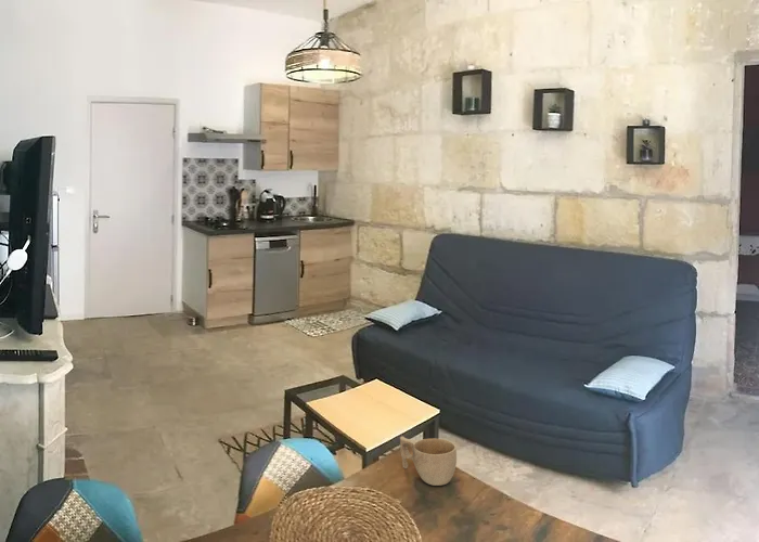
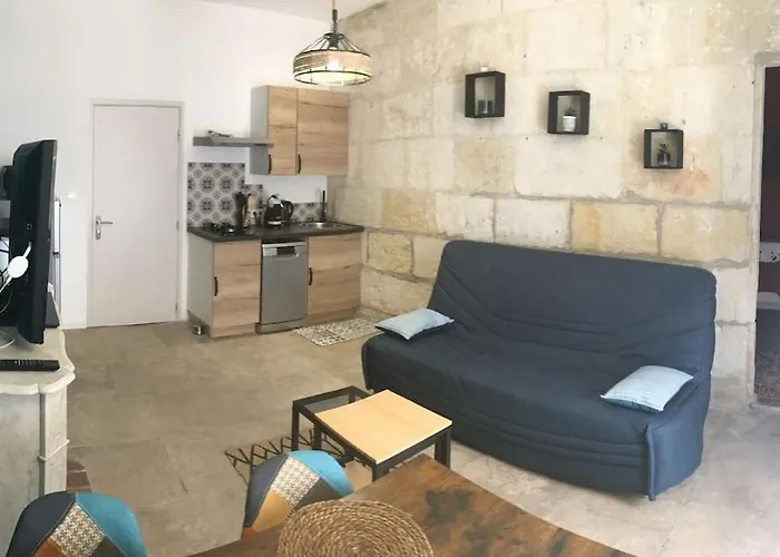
- cup [399,436,458,487]
